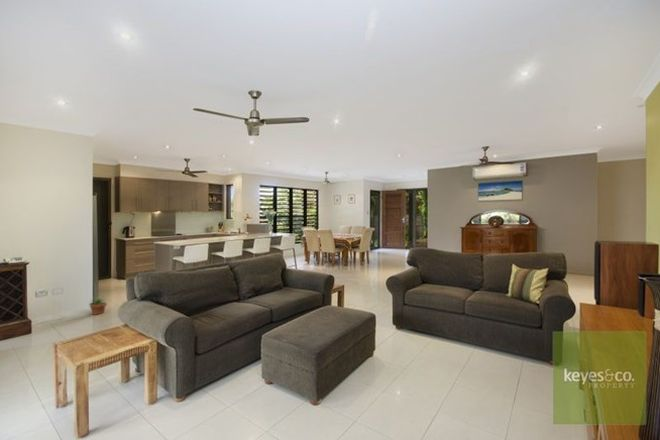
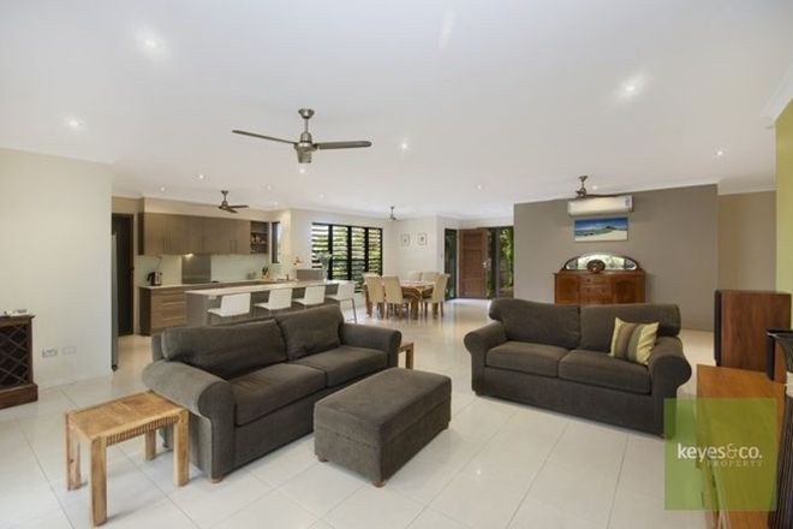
- potted plant [88,293,109,316]
